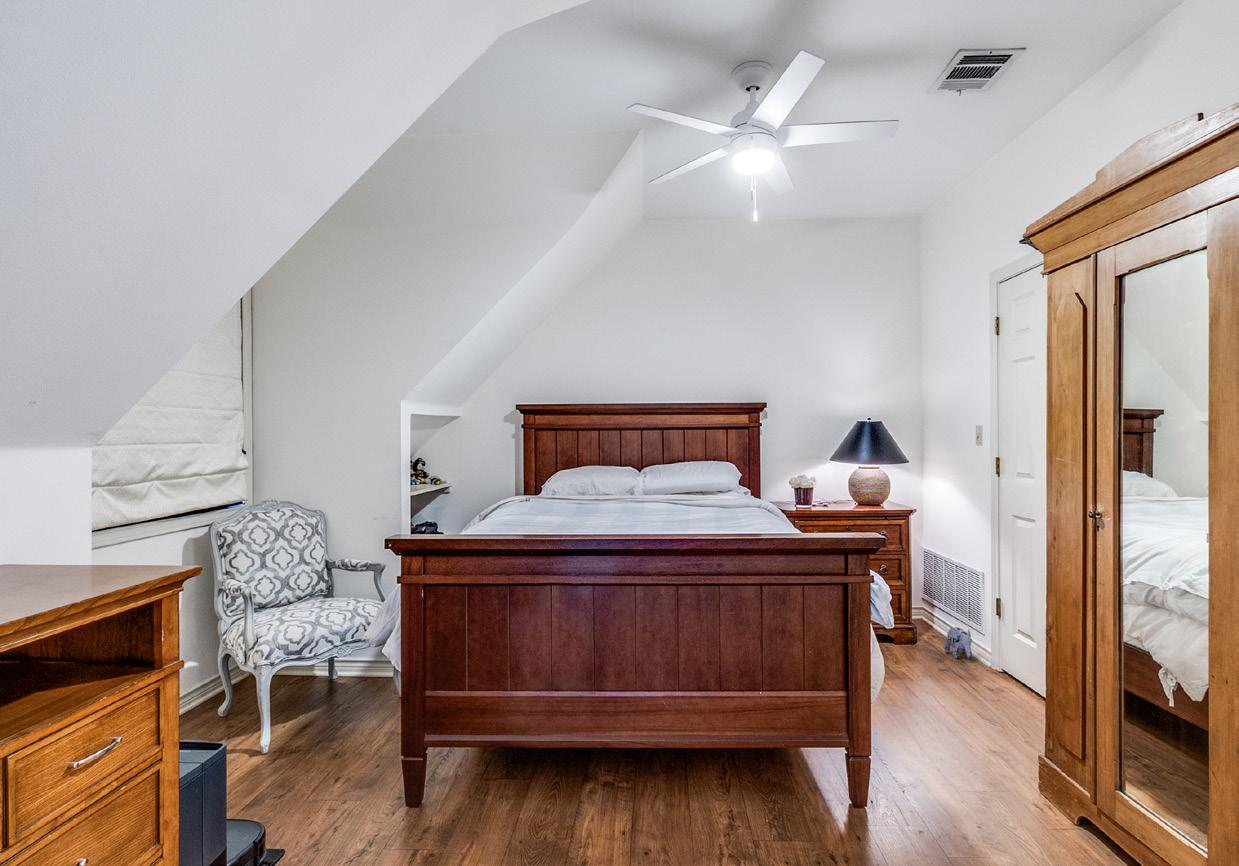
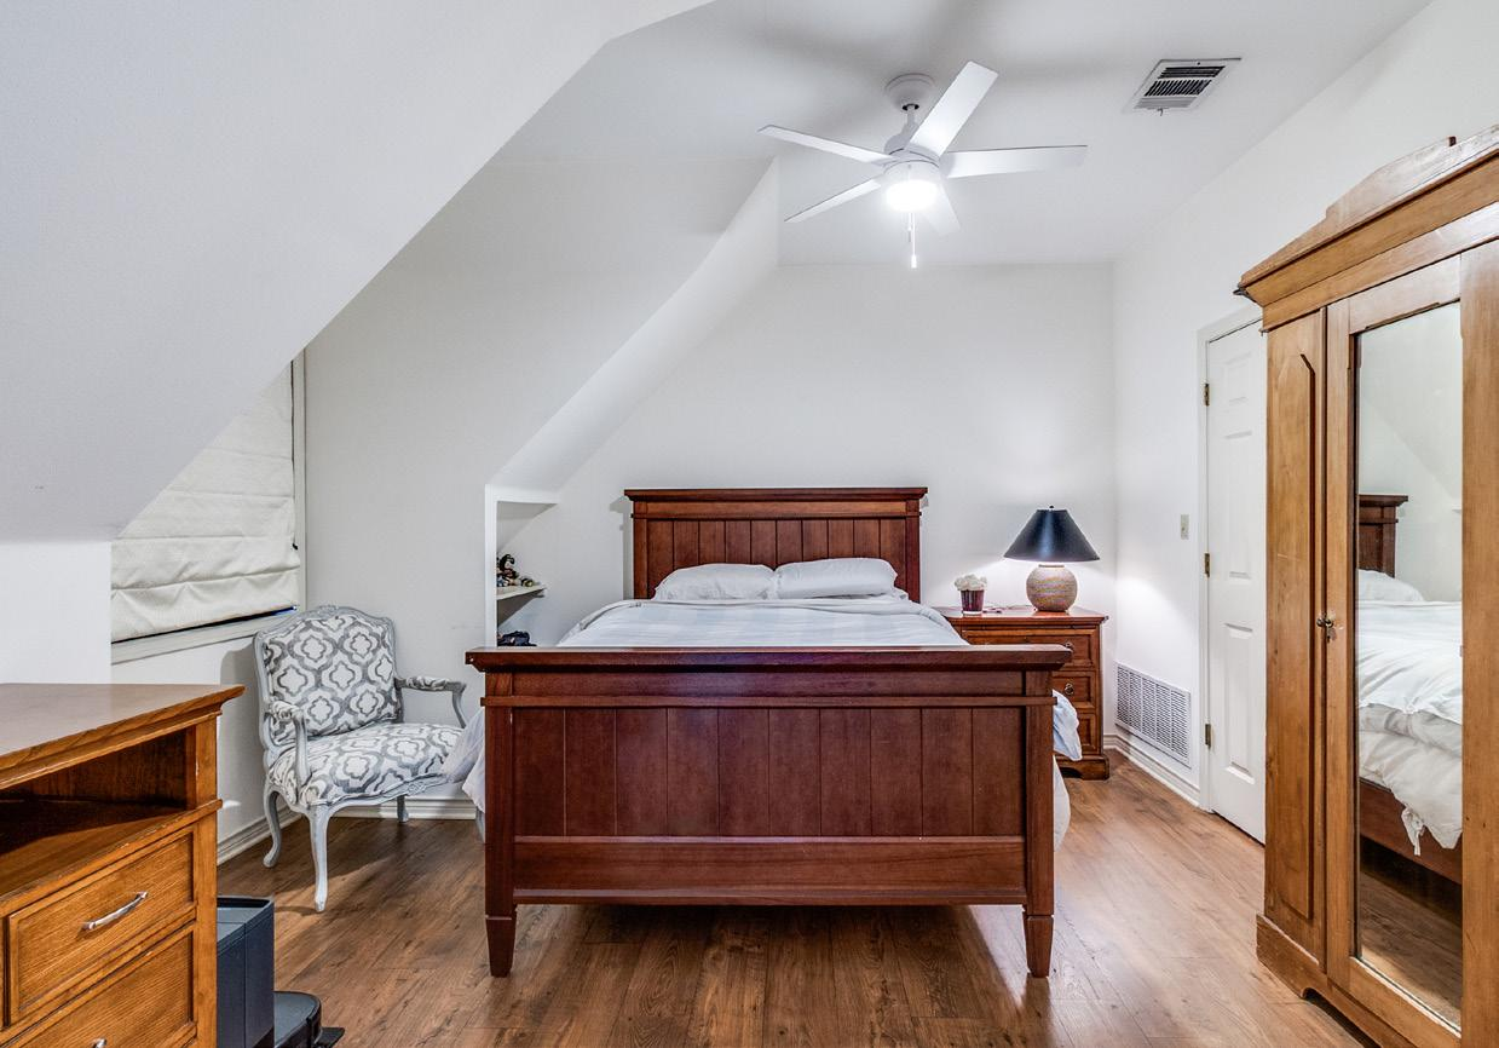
- plush toy [943,626,973,660]
